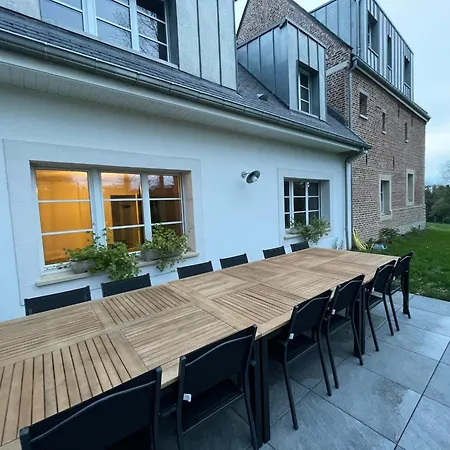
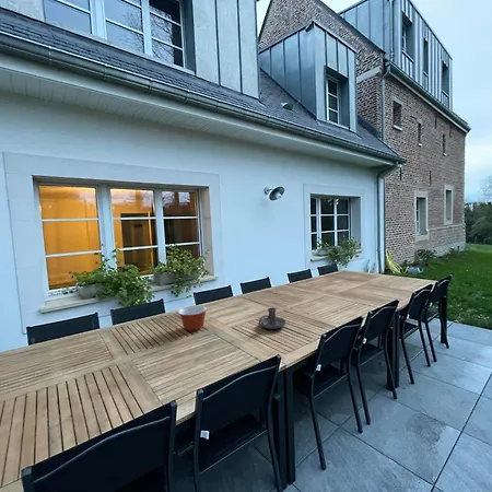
+ mixing bowl [177,305,209,332]
+ candle holder [257,307,286,330]
